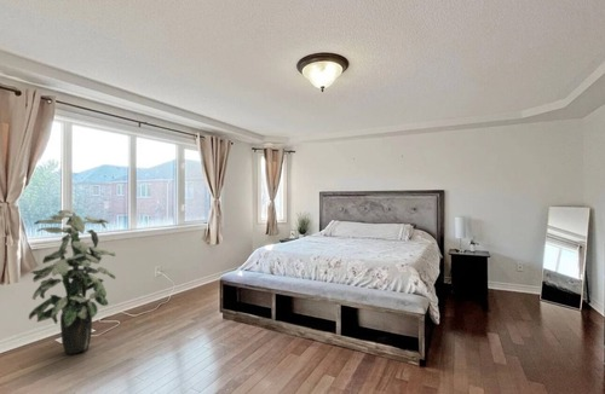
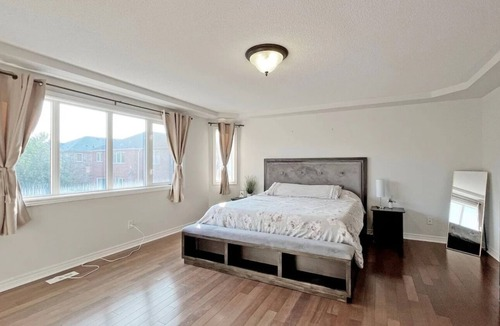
- indoor plant [28,208,116,355]
